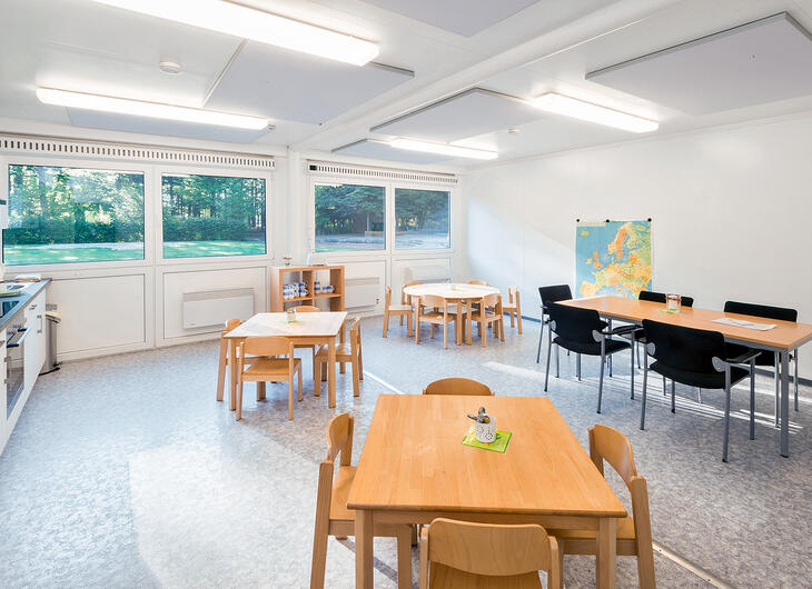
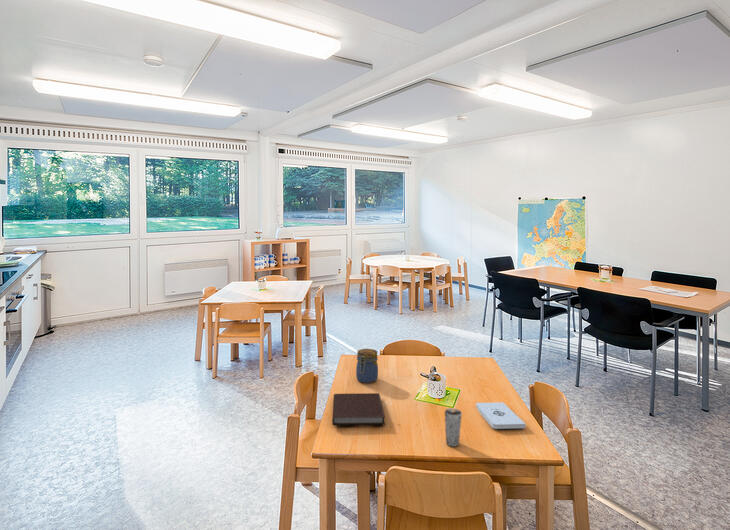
+ jar [355,348,379,384]
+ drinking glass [444,407,463,448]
+ notebook [331,392,386,426]
+ notepad [475,401,526,430]
